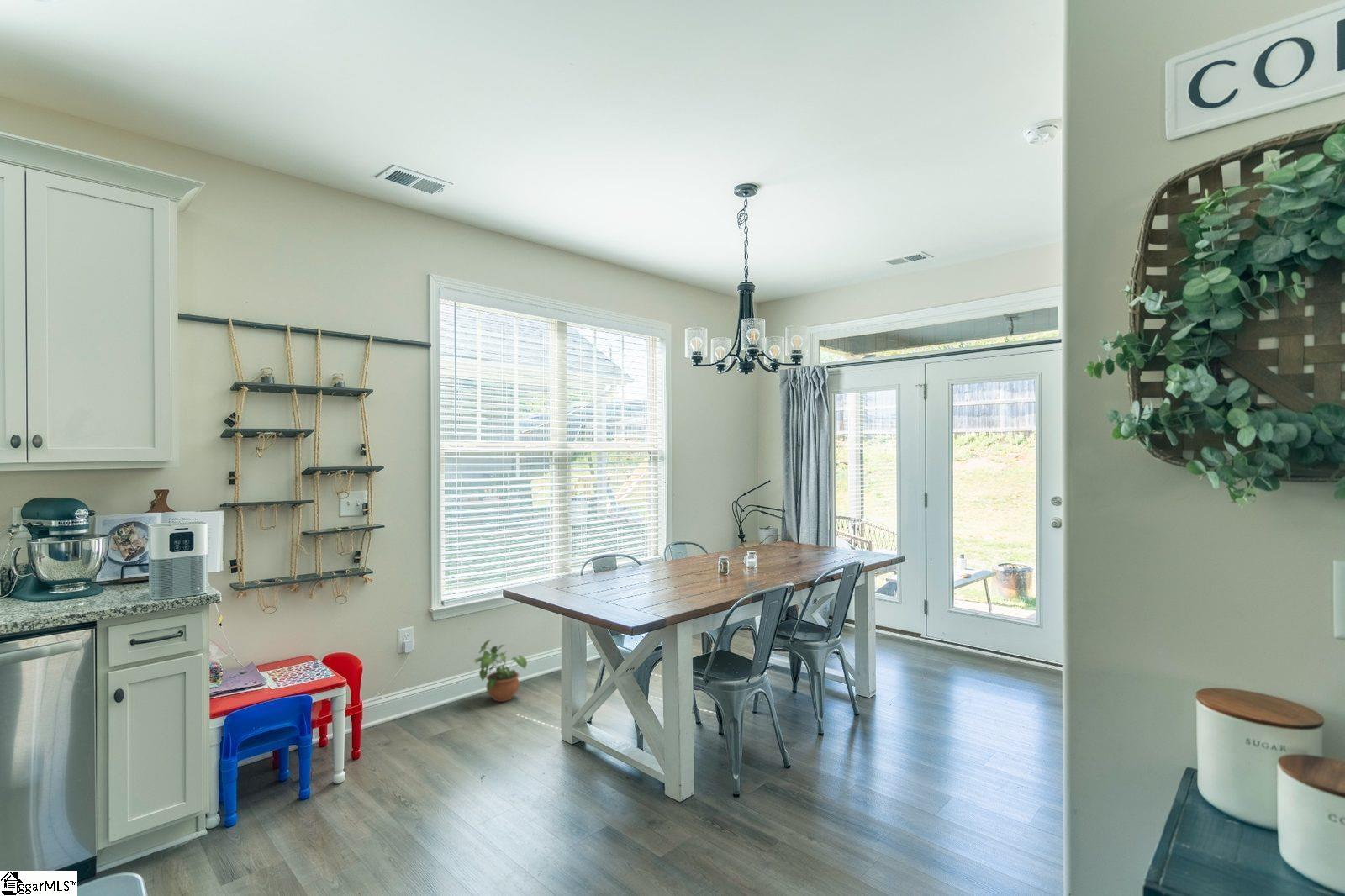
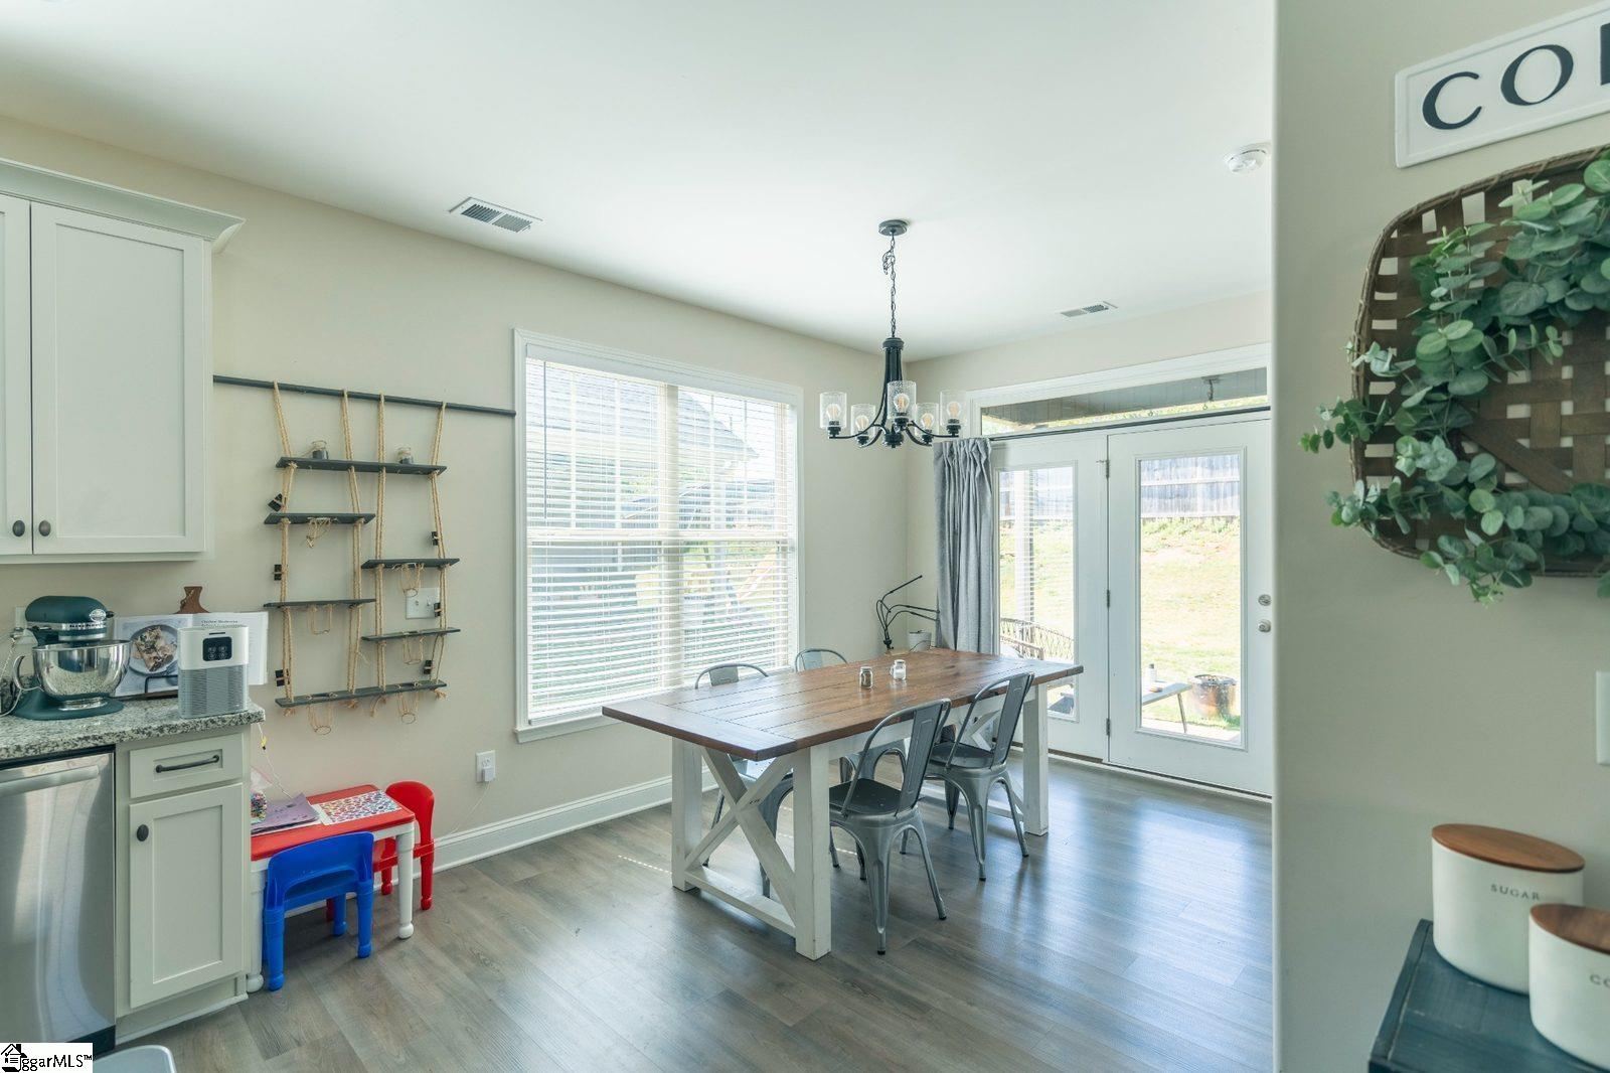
- potted plant [473,639,528,703]
